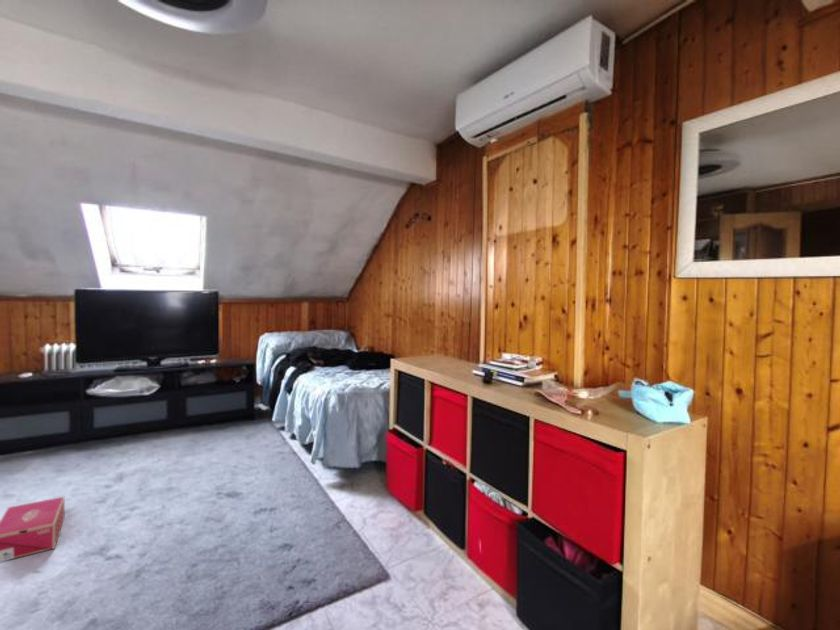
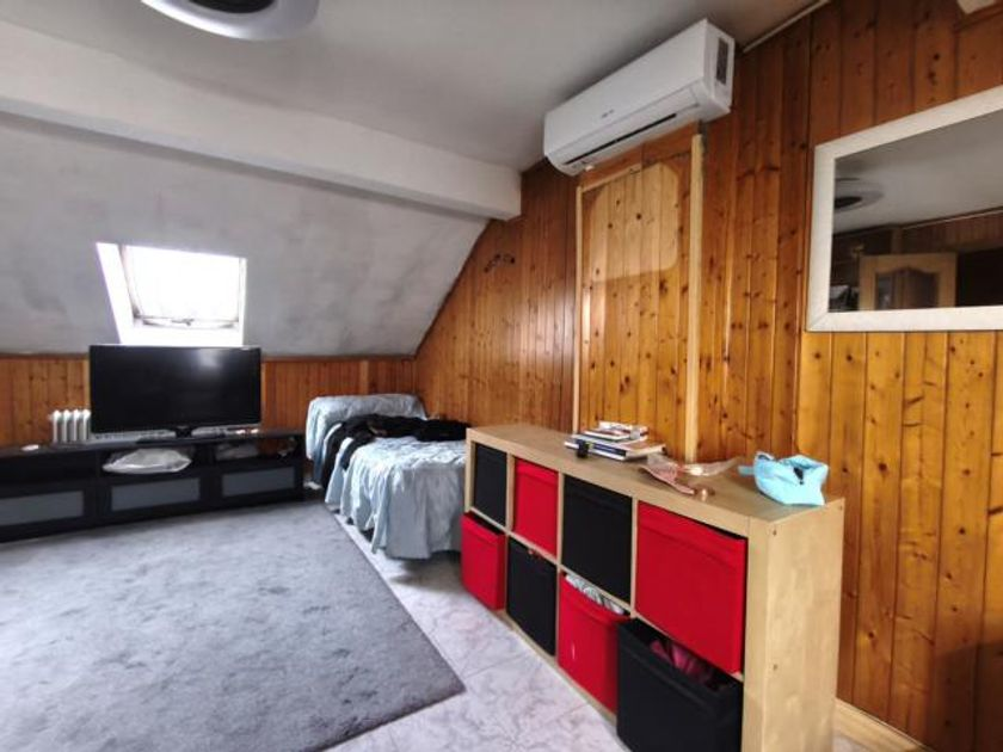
- shoe box [0,496,66,563]
